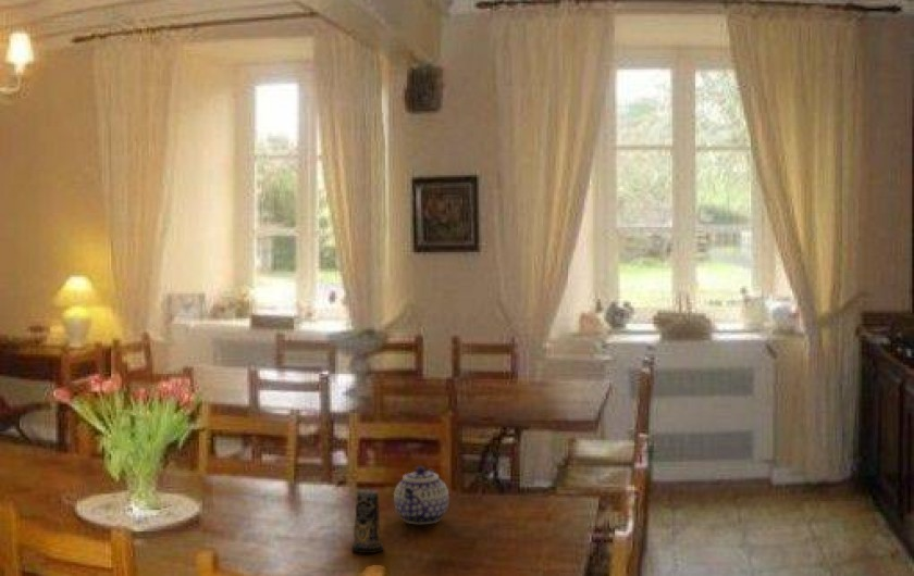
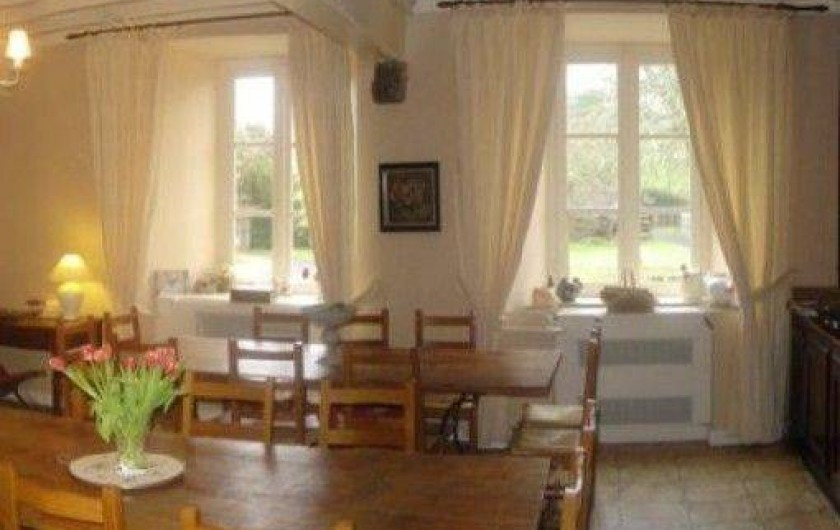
- teapot [393,465,449,525]
- candle [350,488,384,554]
